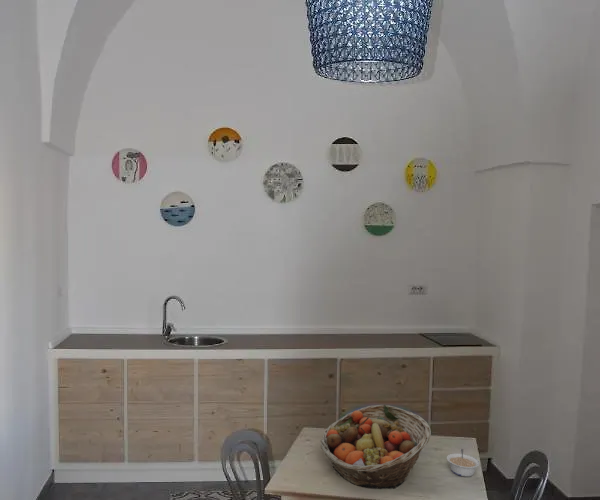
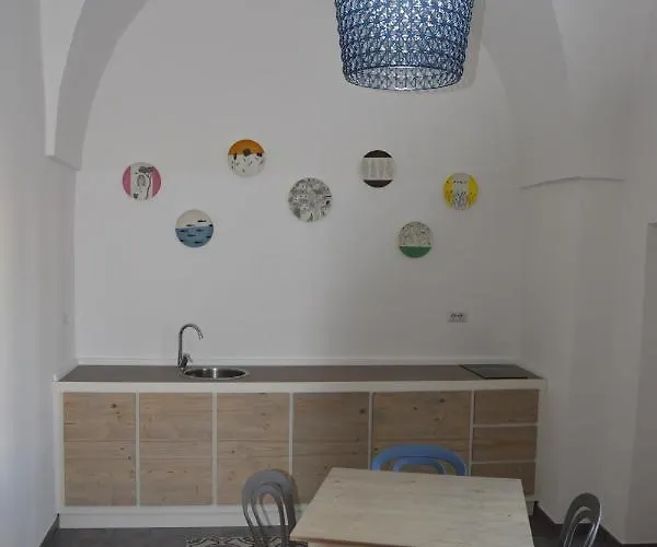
- legume [446,448,480,478]
- fruit basket [320,404,432,490]
